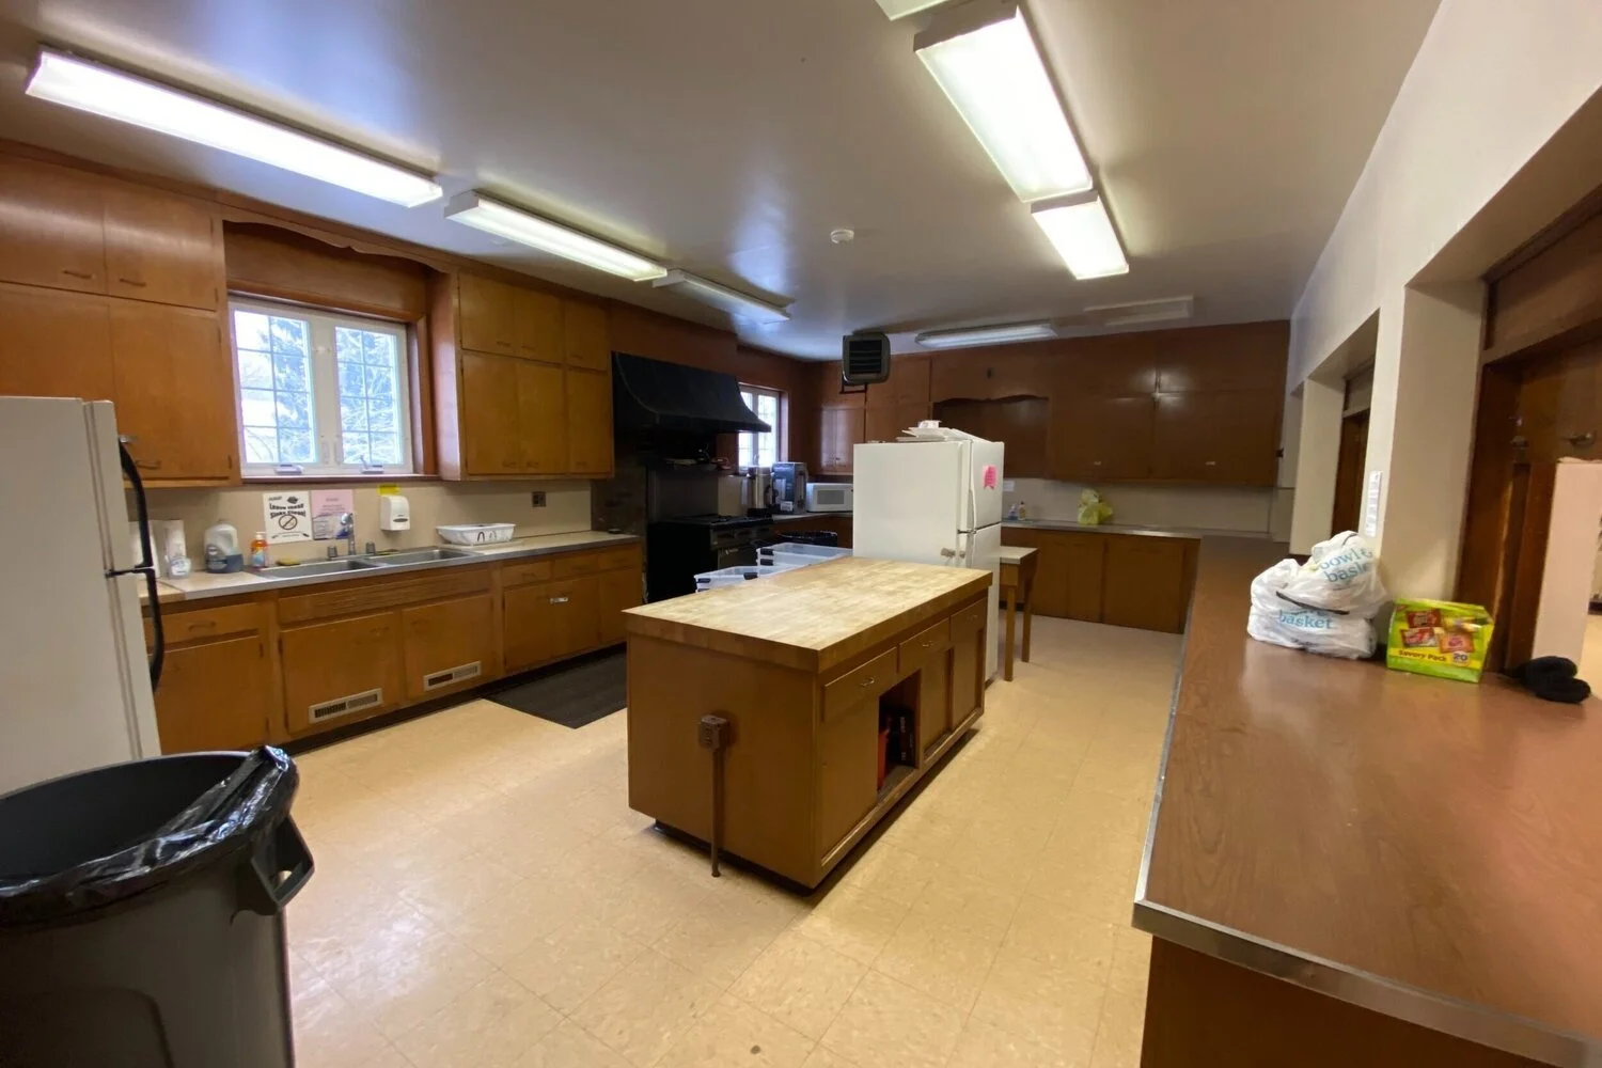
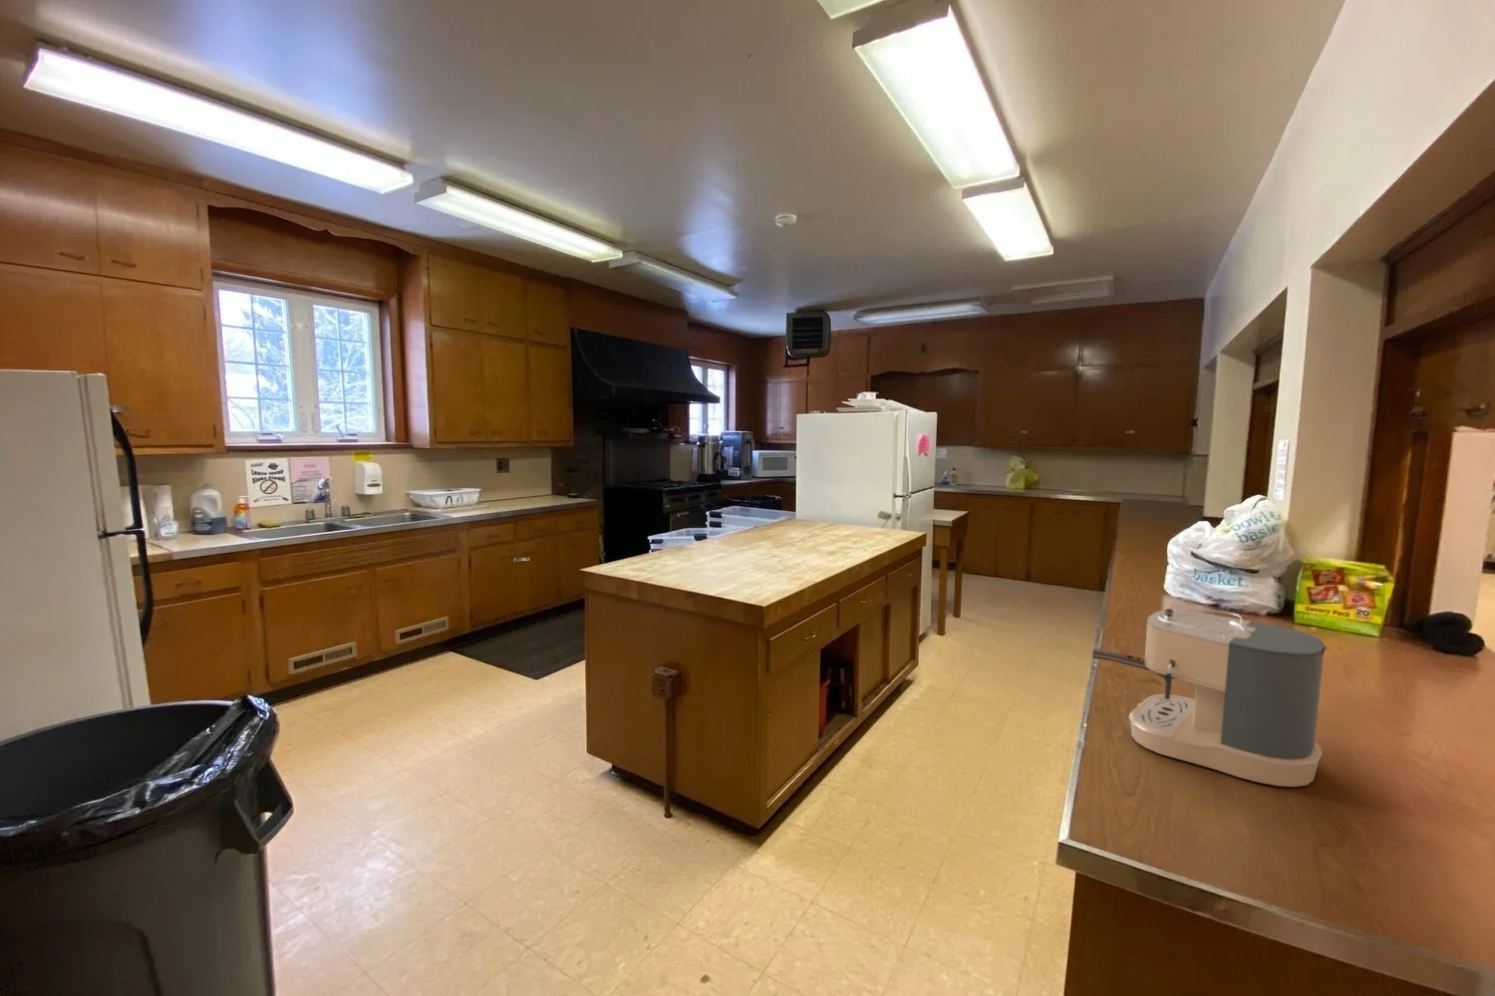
+ coffee maker [1091,605,1327,788]
